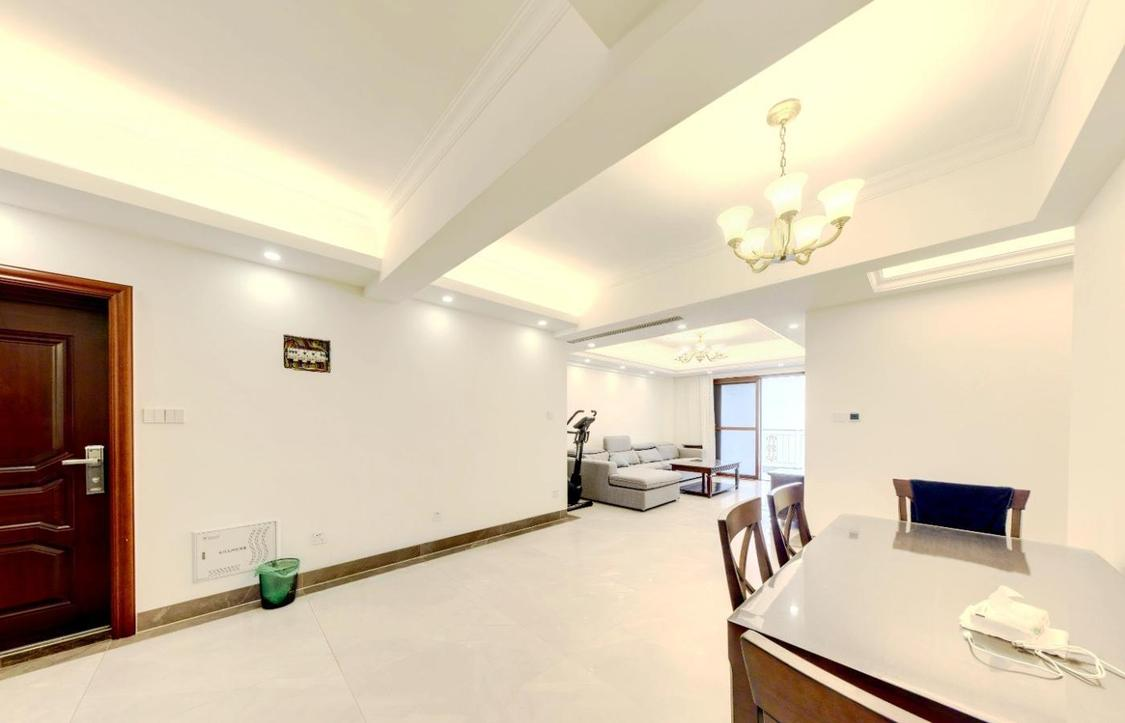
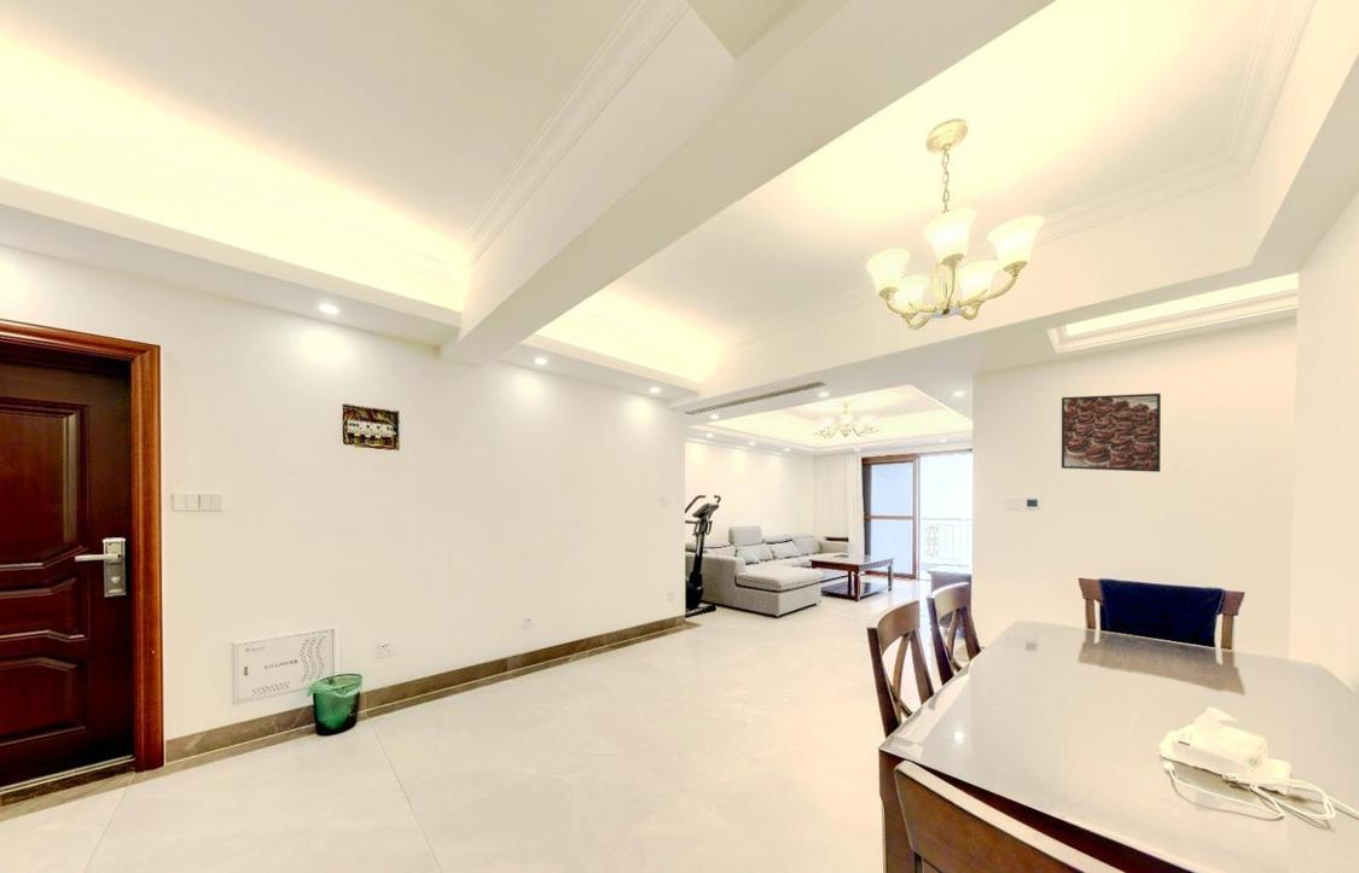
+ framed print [1061,392,1162,473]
